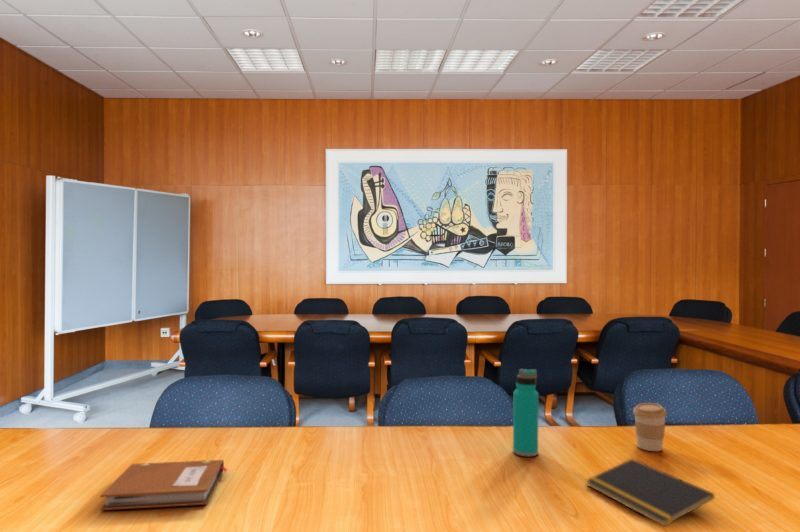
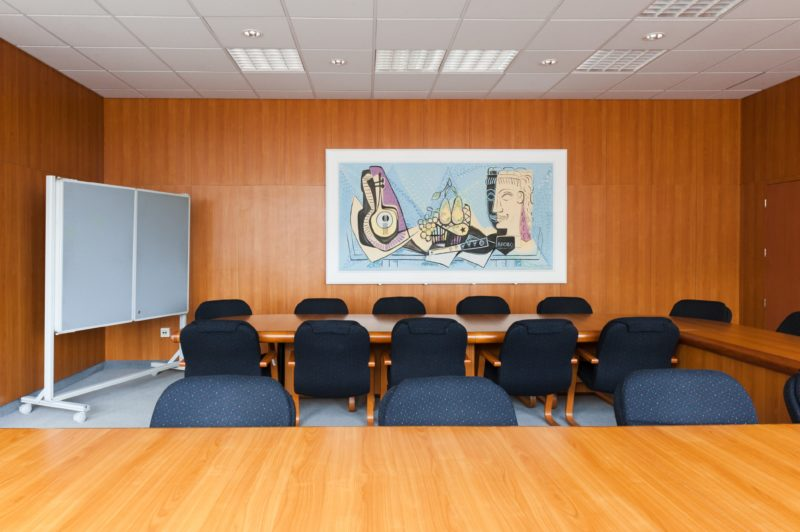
- notebook [99,459,228,511]
- water bottle [512,368,540,457]
- coffee cup [632,402,668,452]
- notepad [585,458,715,527]
